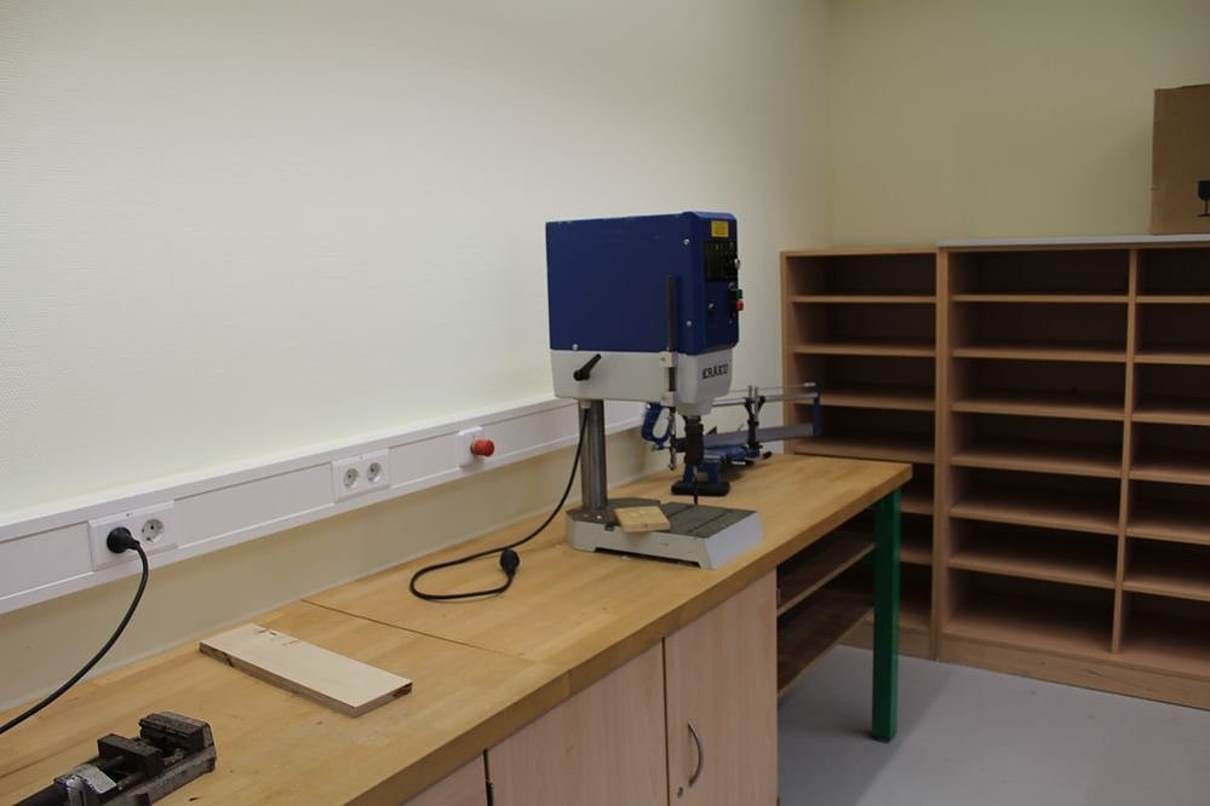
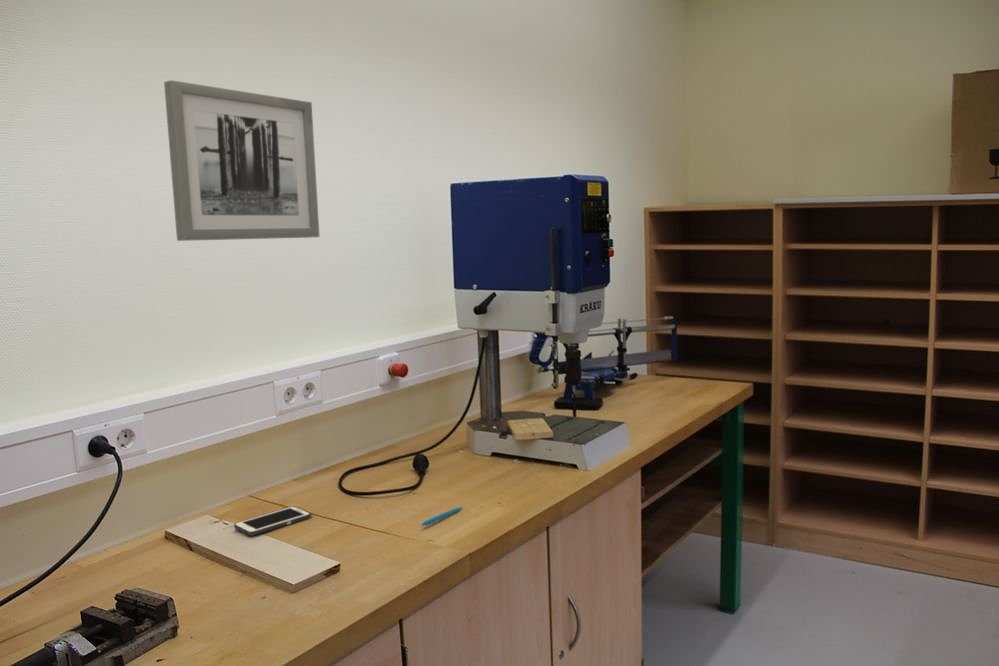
+ wall art [163,79,320,242]
+ cell phone [233,505,312,537]
+ pen [419,506,463,527]
